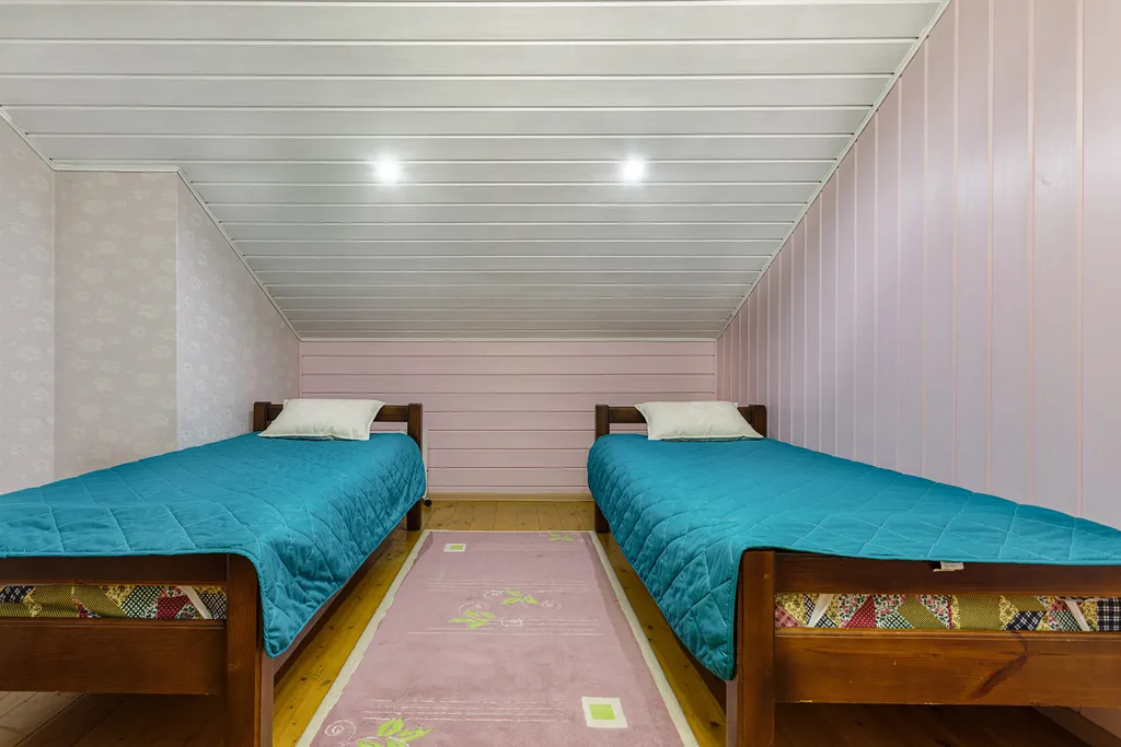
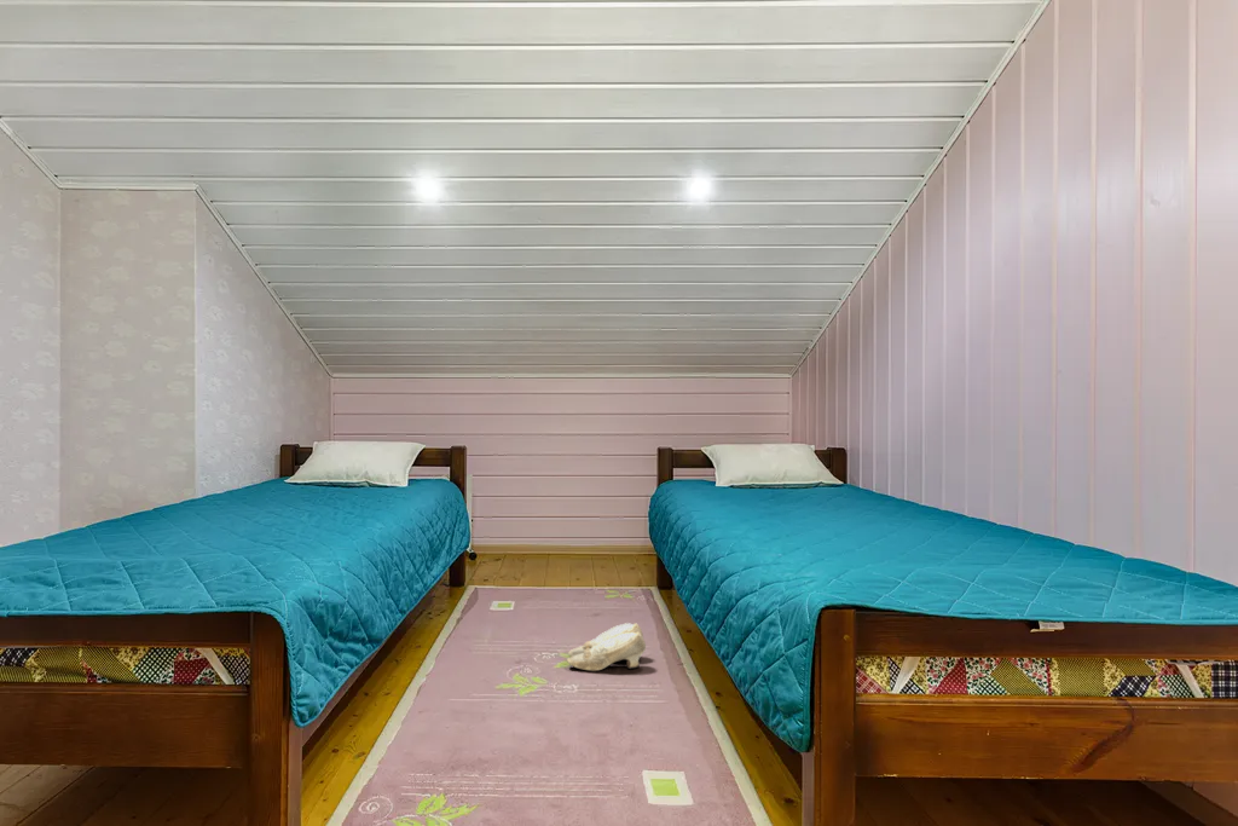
+ slippers [566,622,647,672]
